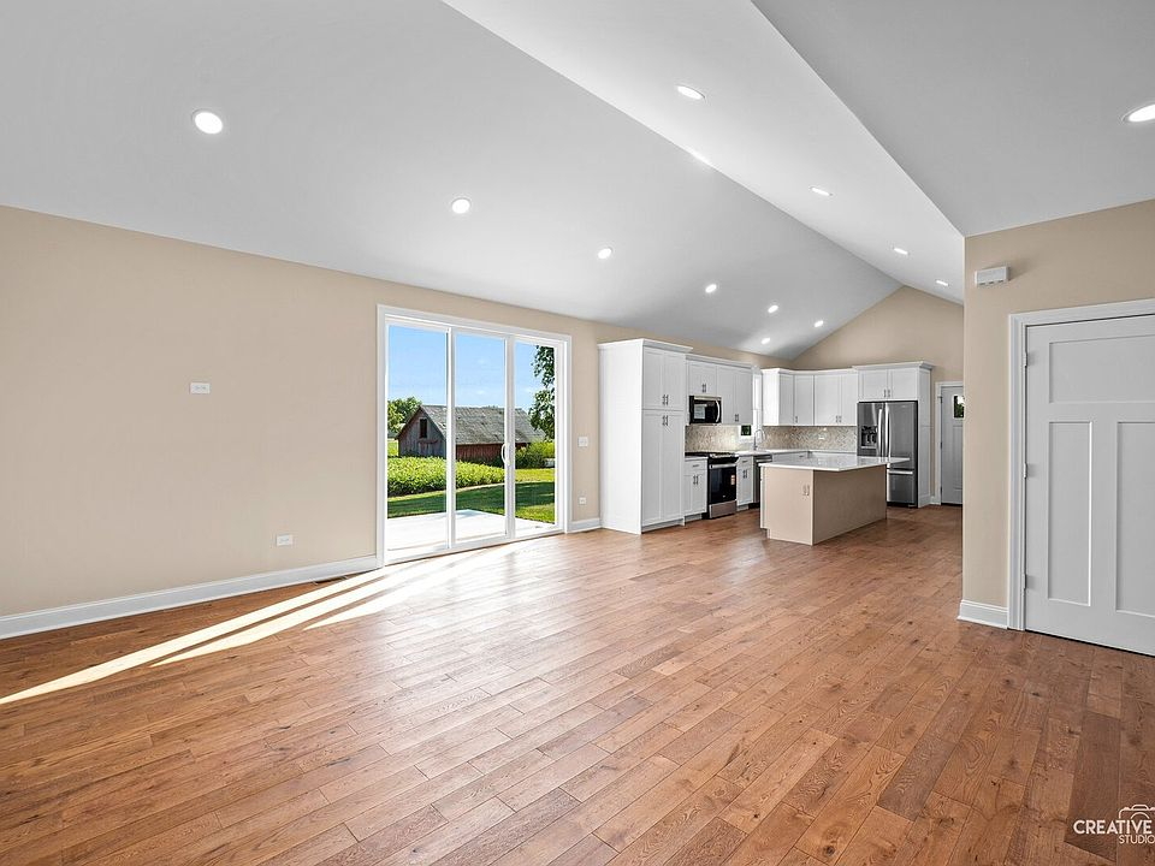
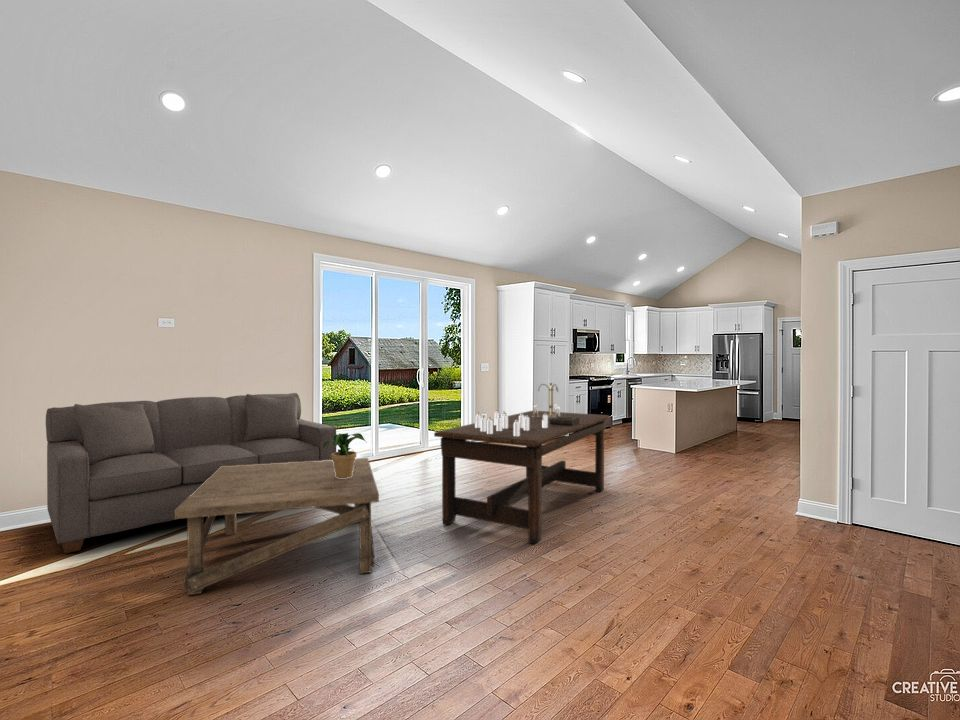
+ potted plant [323,432,367,478]
+ dining table [433,382,610,545]
+ coffee table [175,457,380,596]
+ sofa [45,392,337,554]
